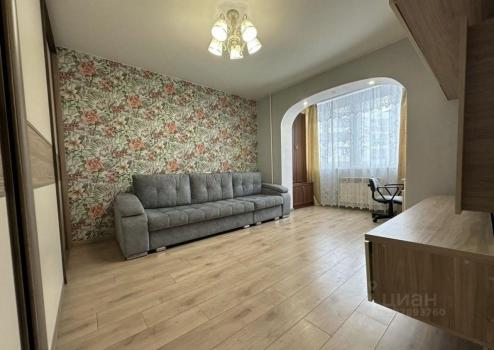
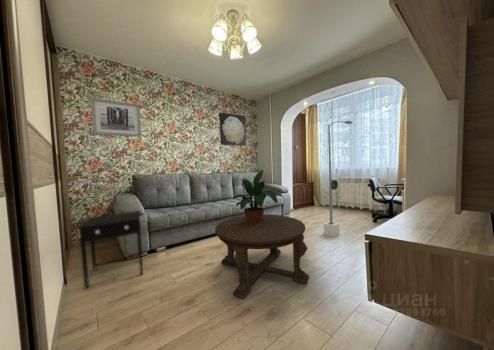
+ coffee table [214,213,310,299]
+ wall art [218,112,247,147]
+ potted plant [229,169,279,225]
+ wall art [90,97,142,138]
+ street lamp [323,120,353,238]
+ side table [77,210,144,290]
